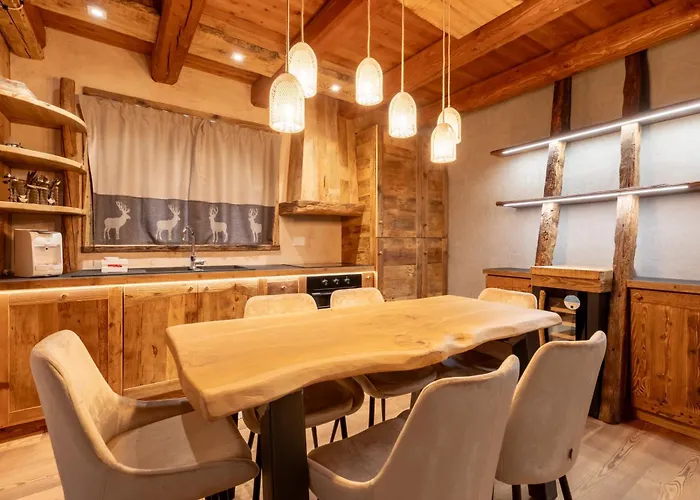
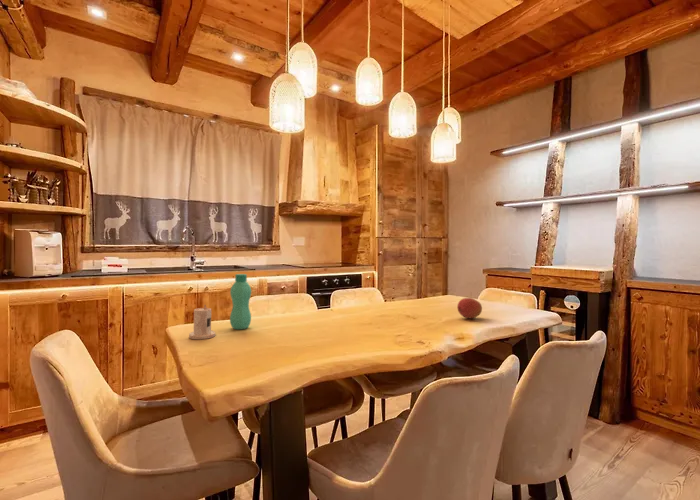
+ bottle [229,273,252,330]
+ fruit [456,297,483,320]
+ candle [188,304,216,340]
